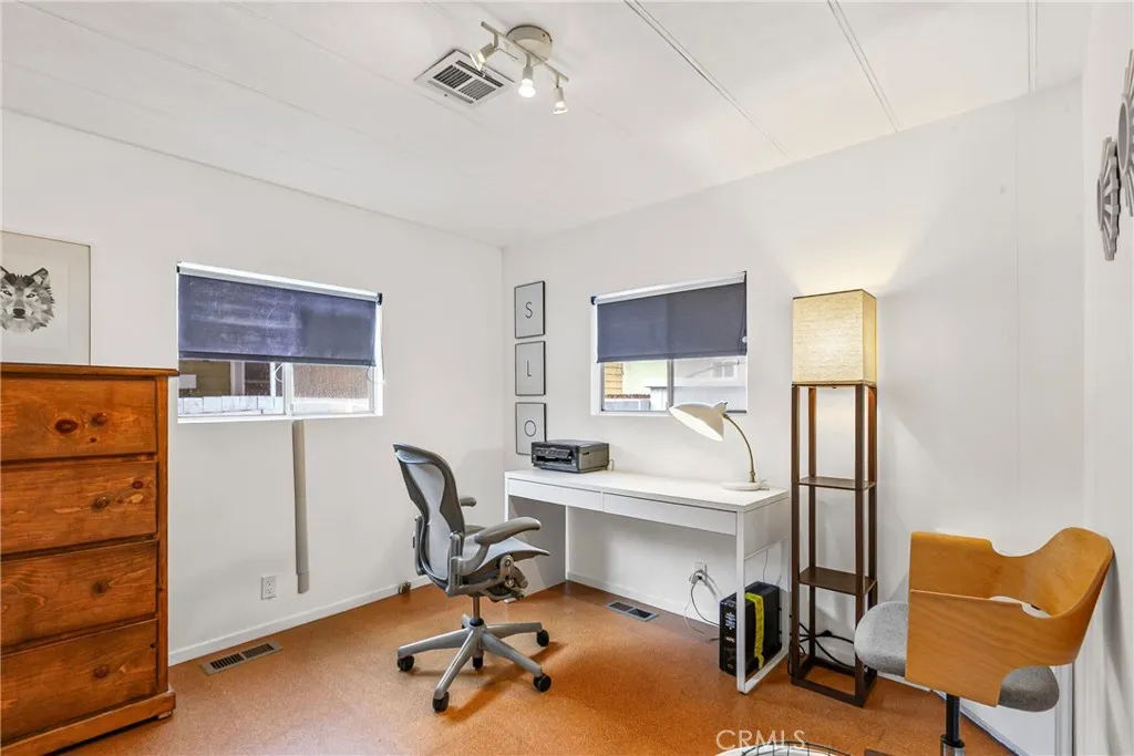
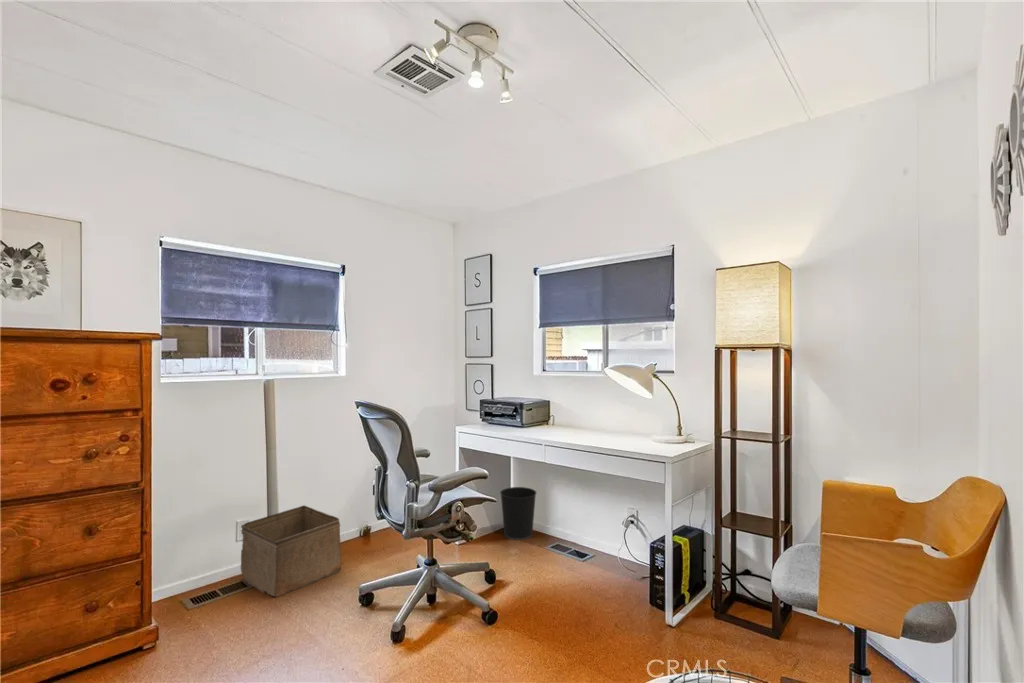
+ storage bin [240,504,342,598]
+ wastebasket [499,486,538,541]
